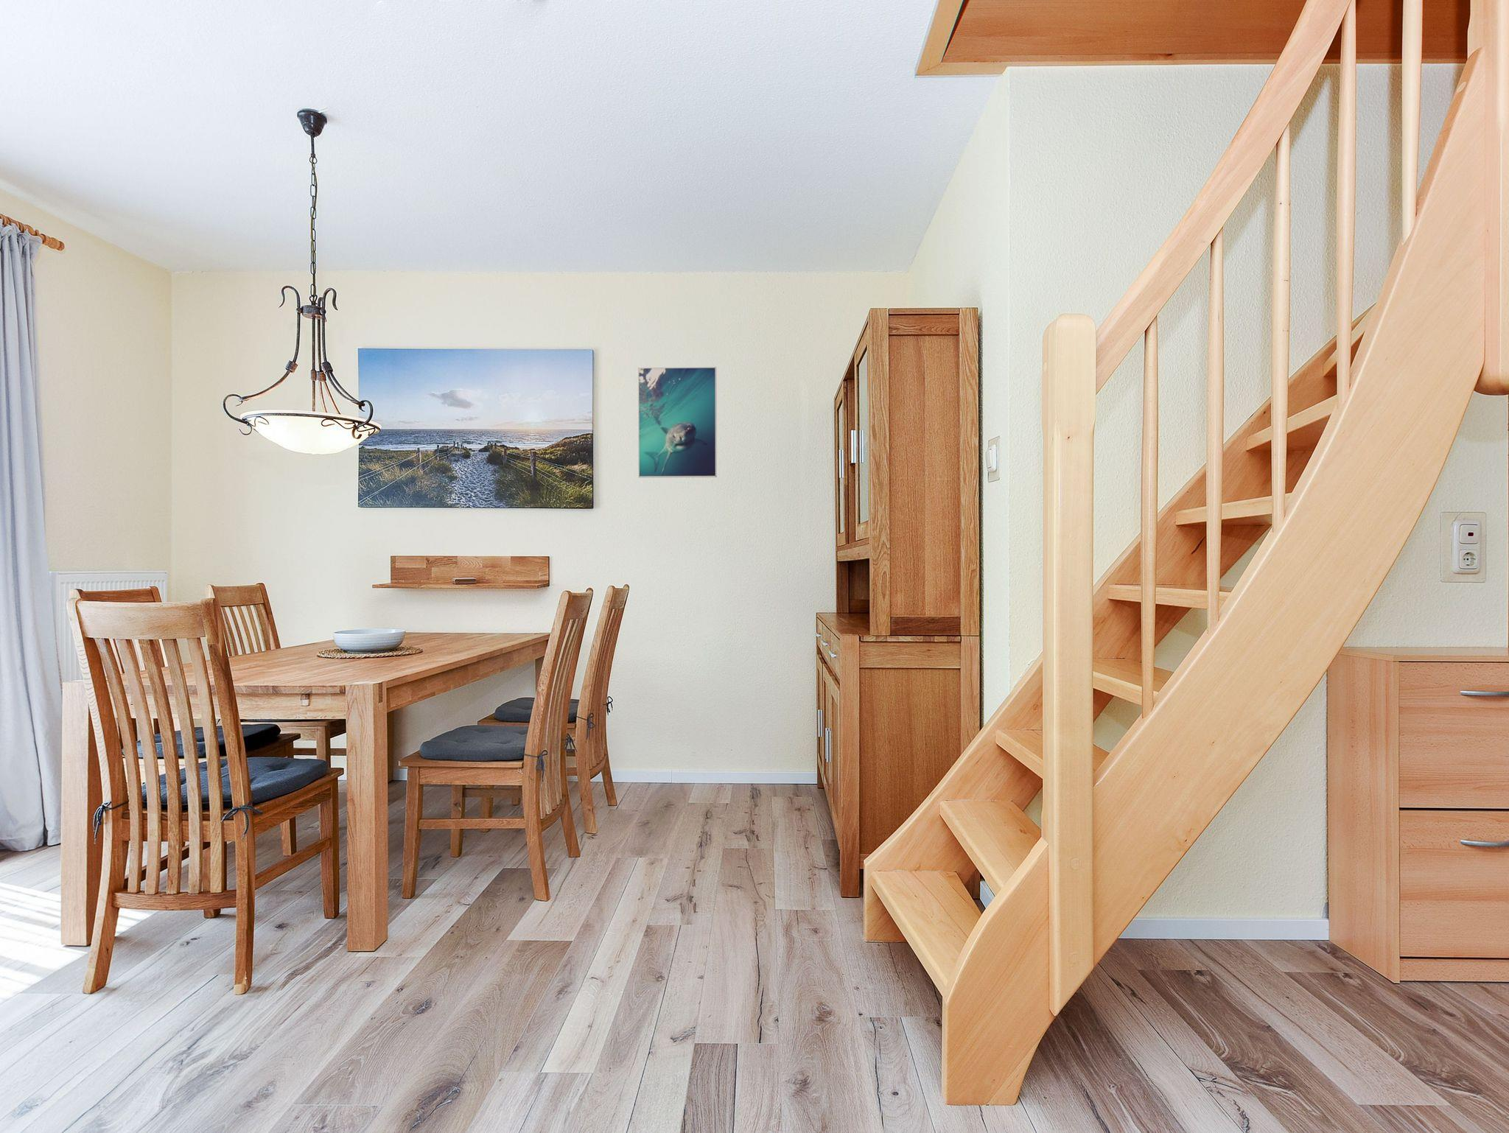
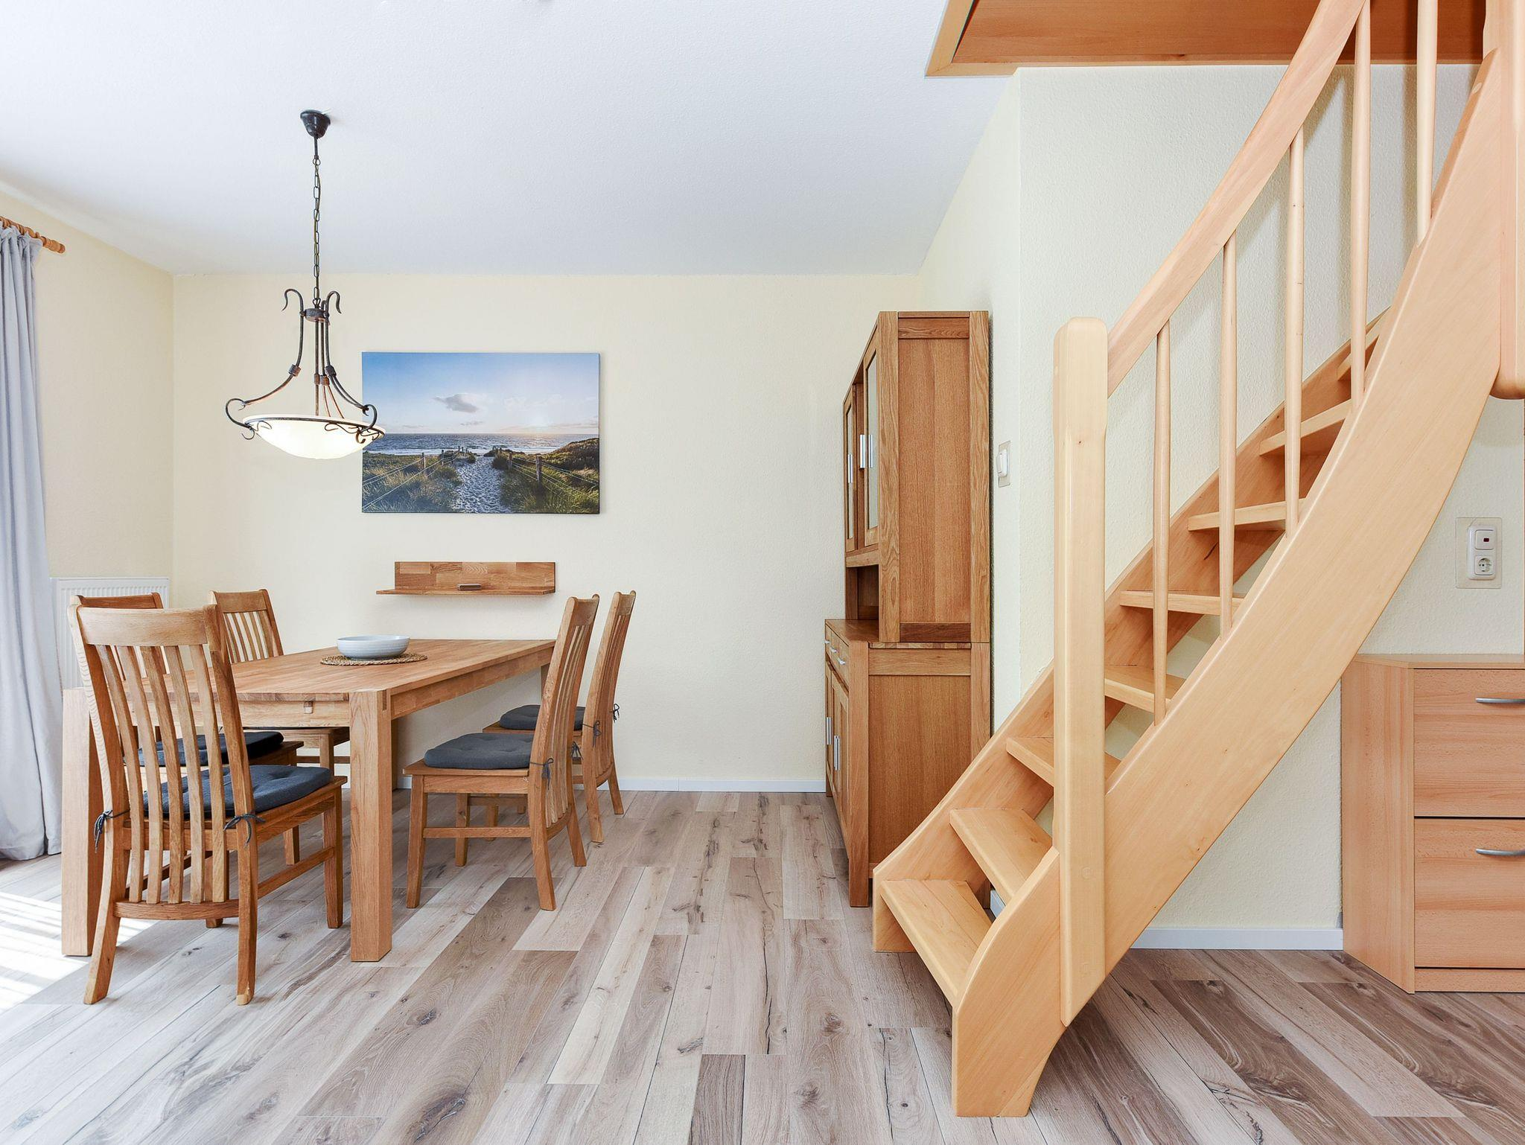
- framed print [638,367,718,478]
